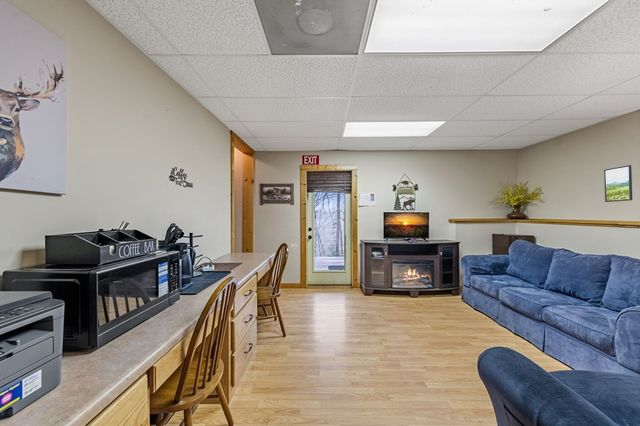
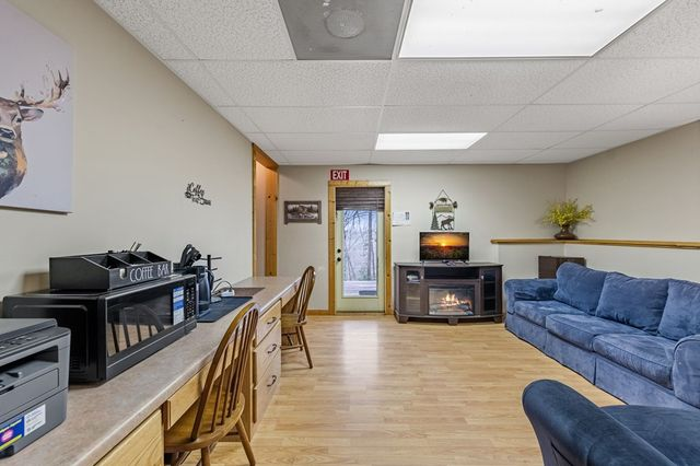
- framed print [603,164,633,203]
